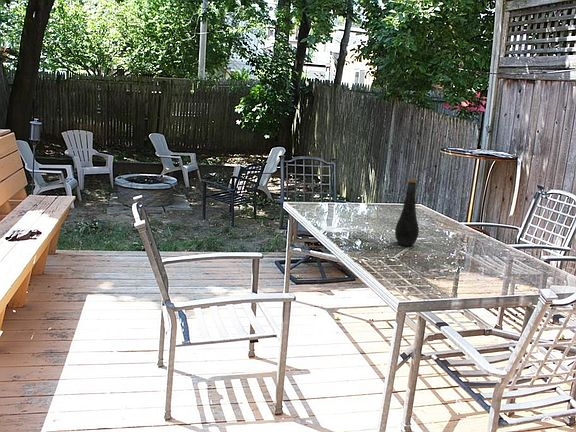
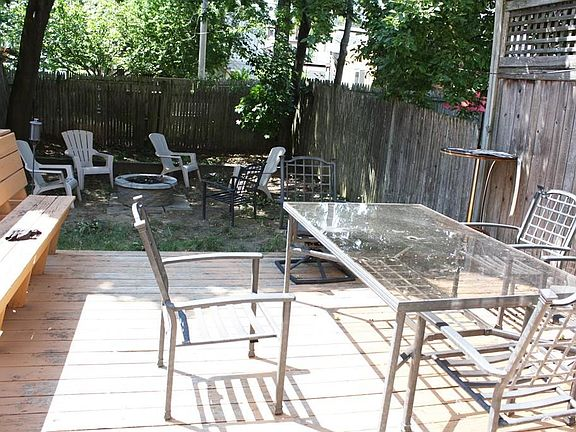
- bottle [394,178,420,247]
